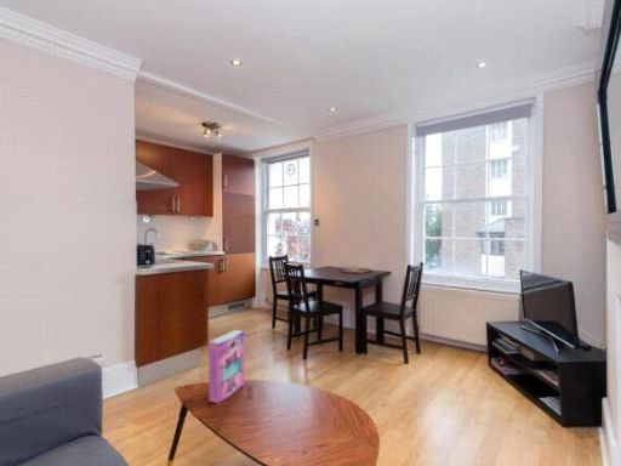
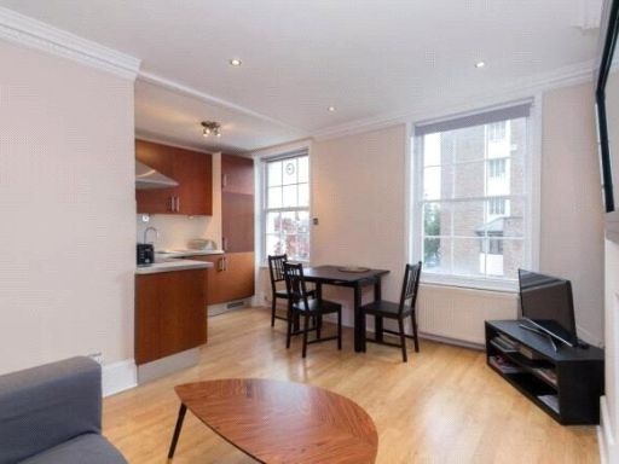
- cereal box [207,329,245,404]
